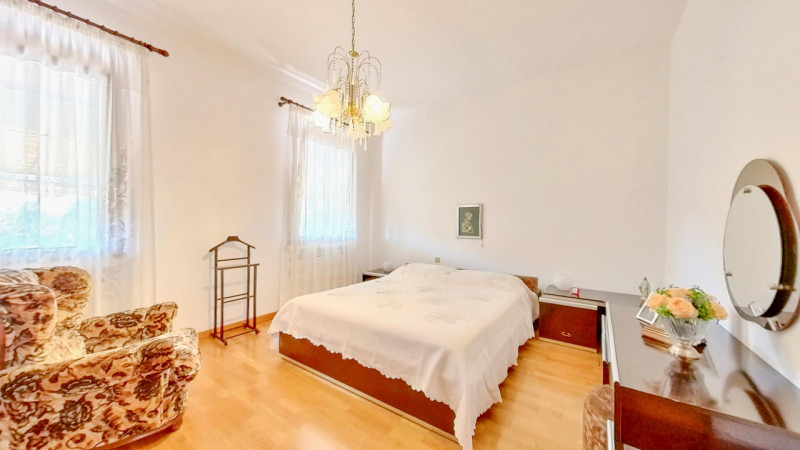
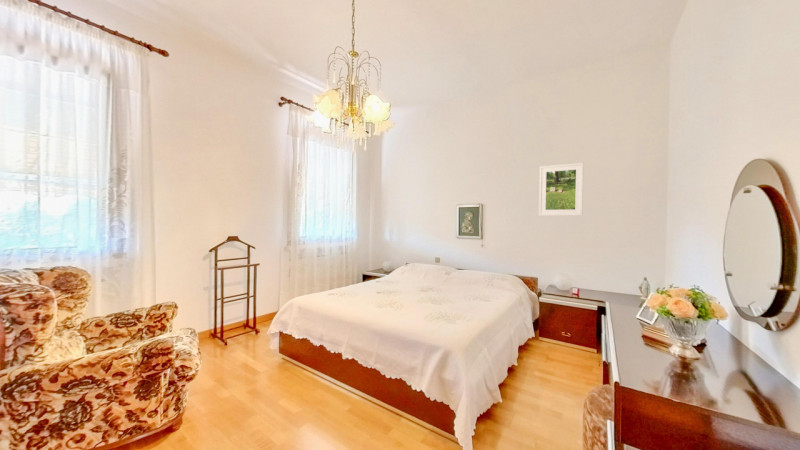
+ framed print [538,162,585,217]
